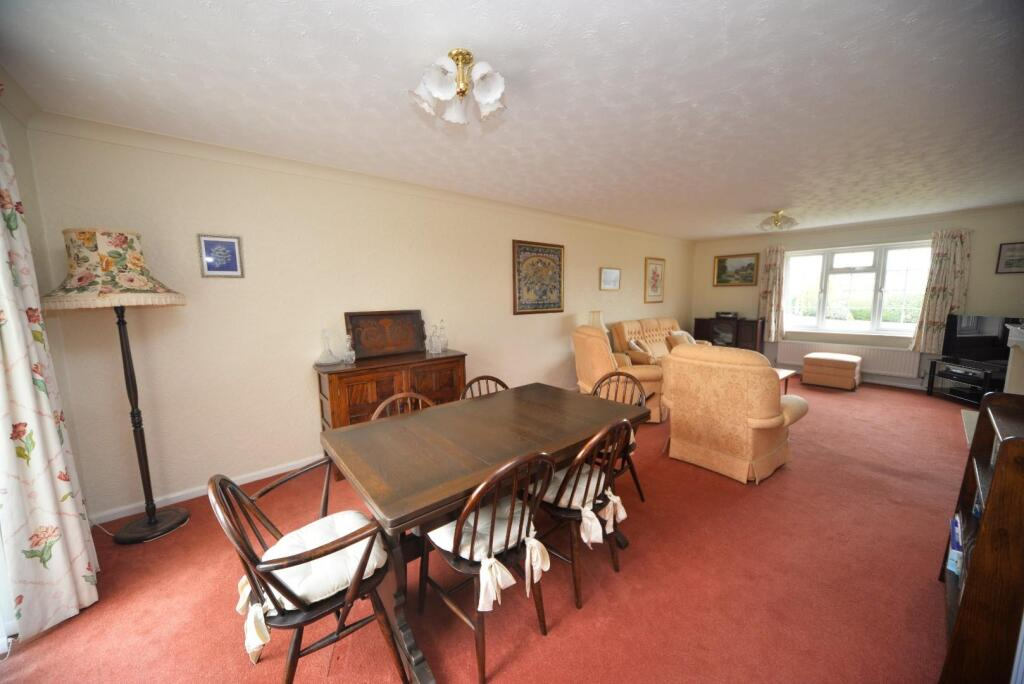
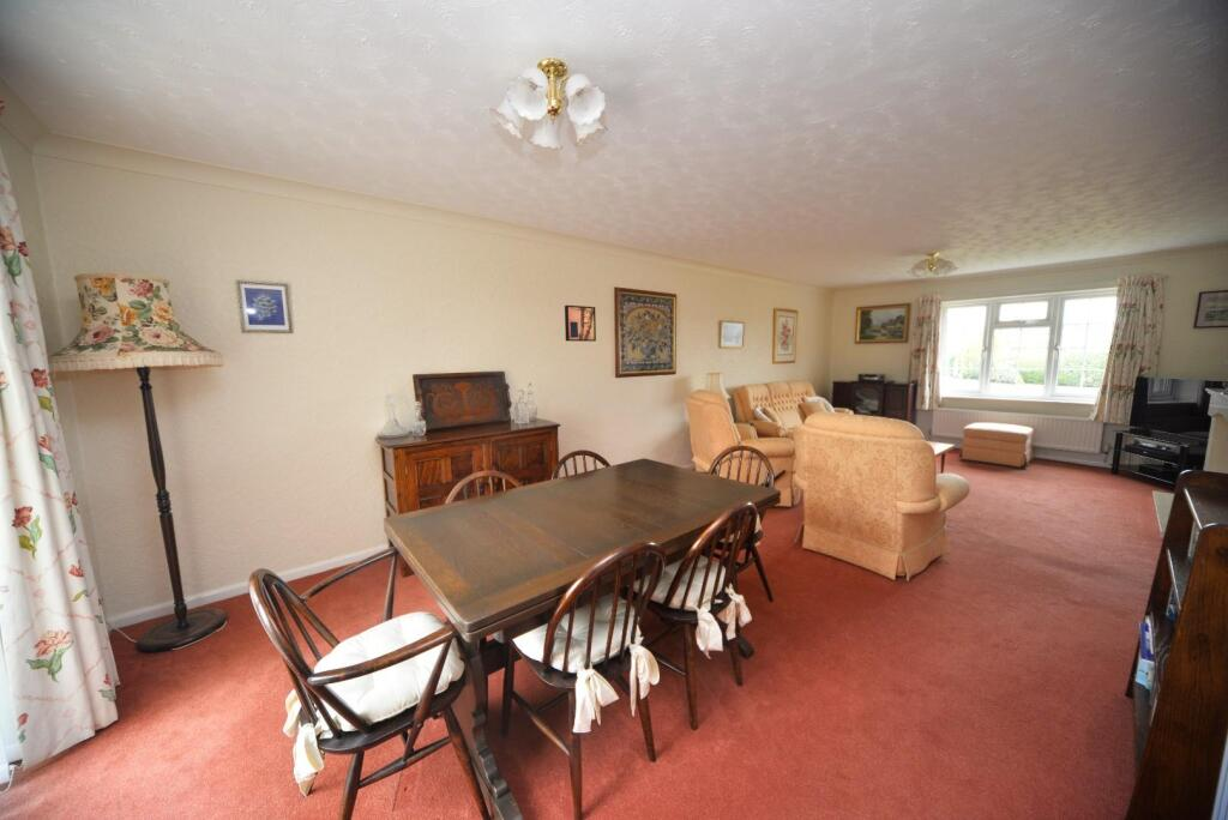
+ wall art [564,305,597,343]
